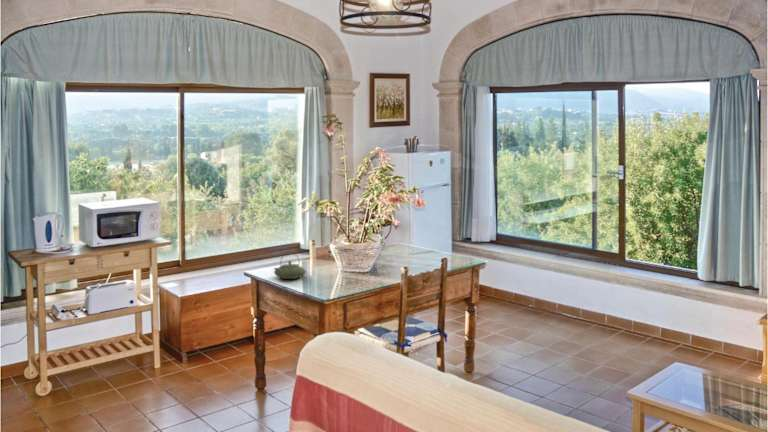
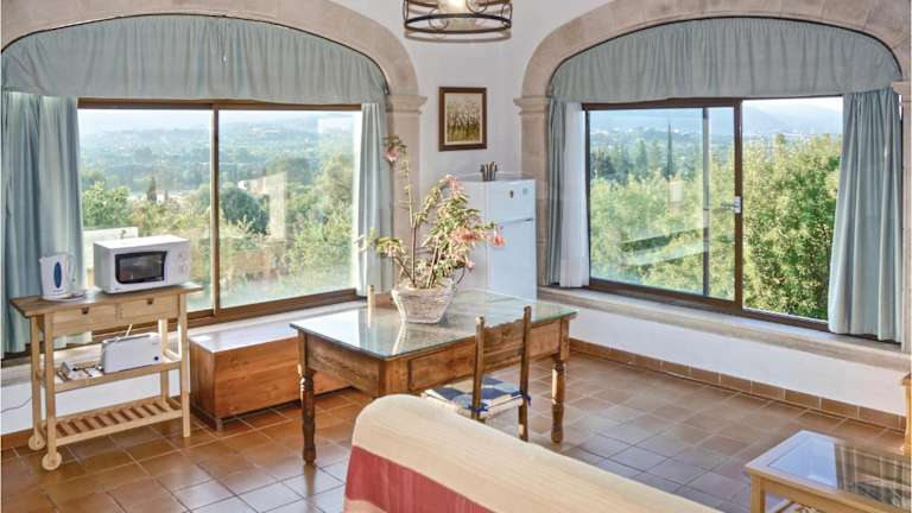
- teapot [273,251,307,280]
